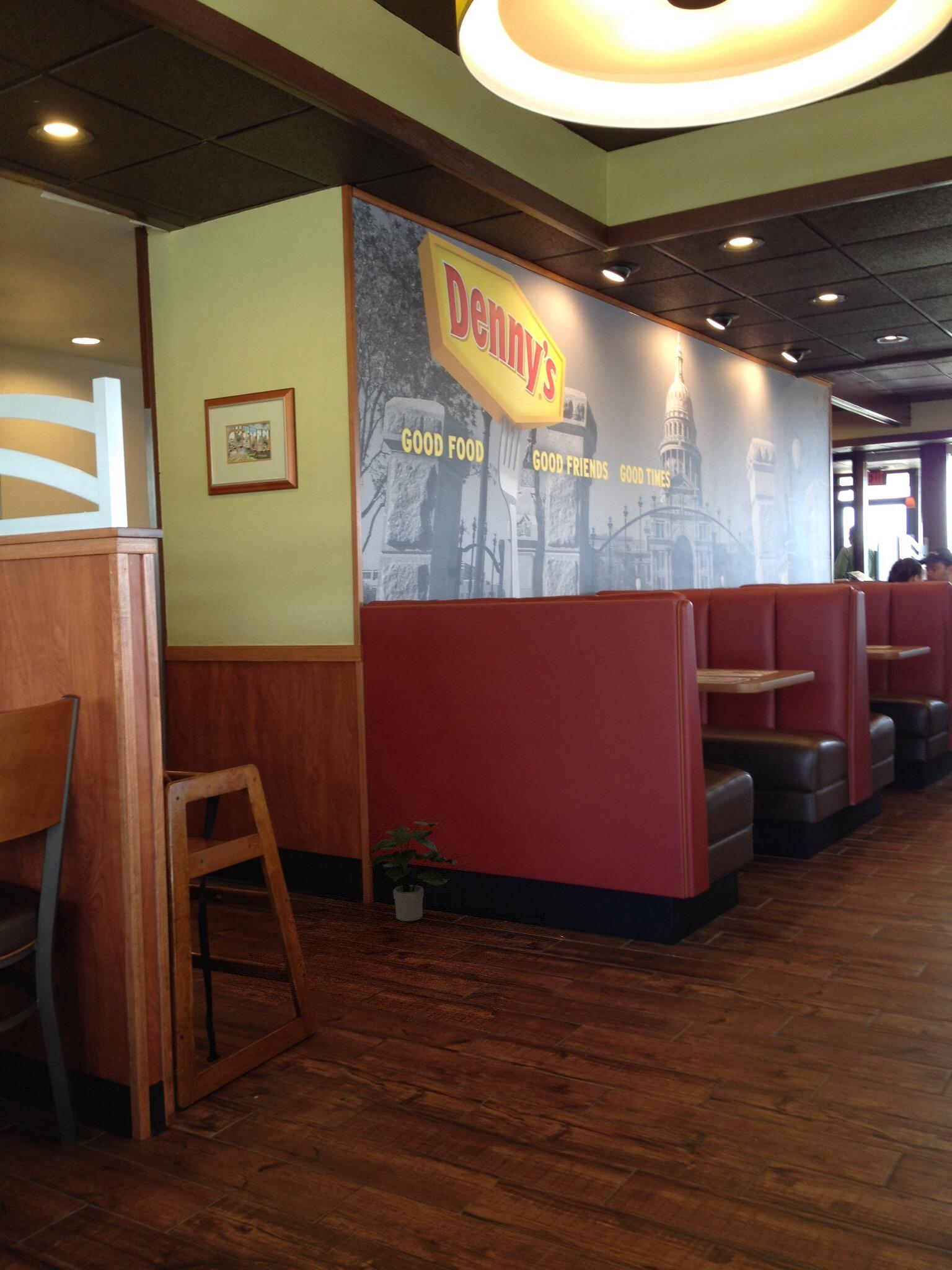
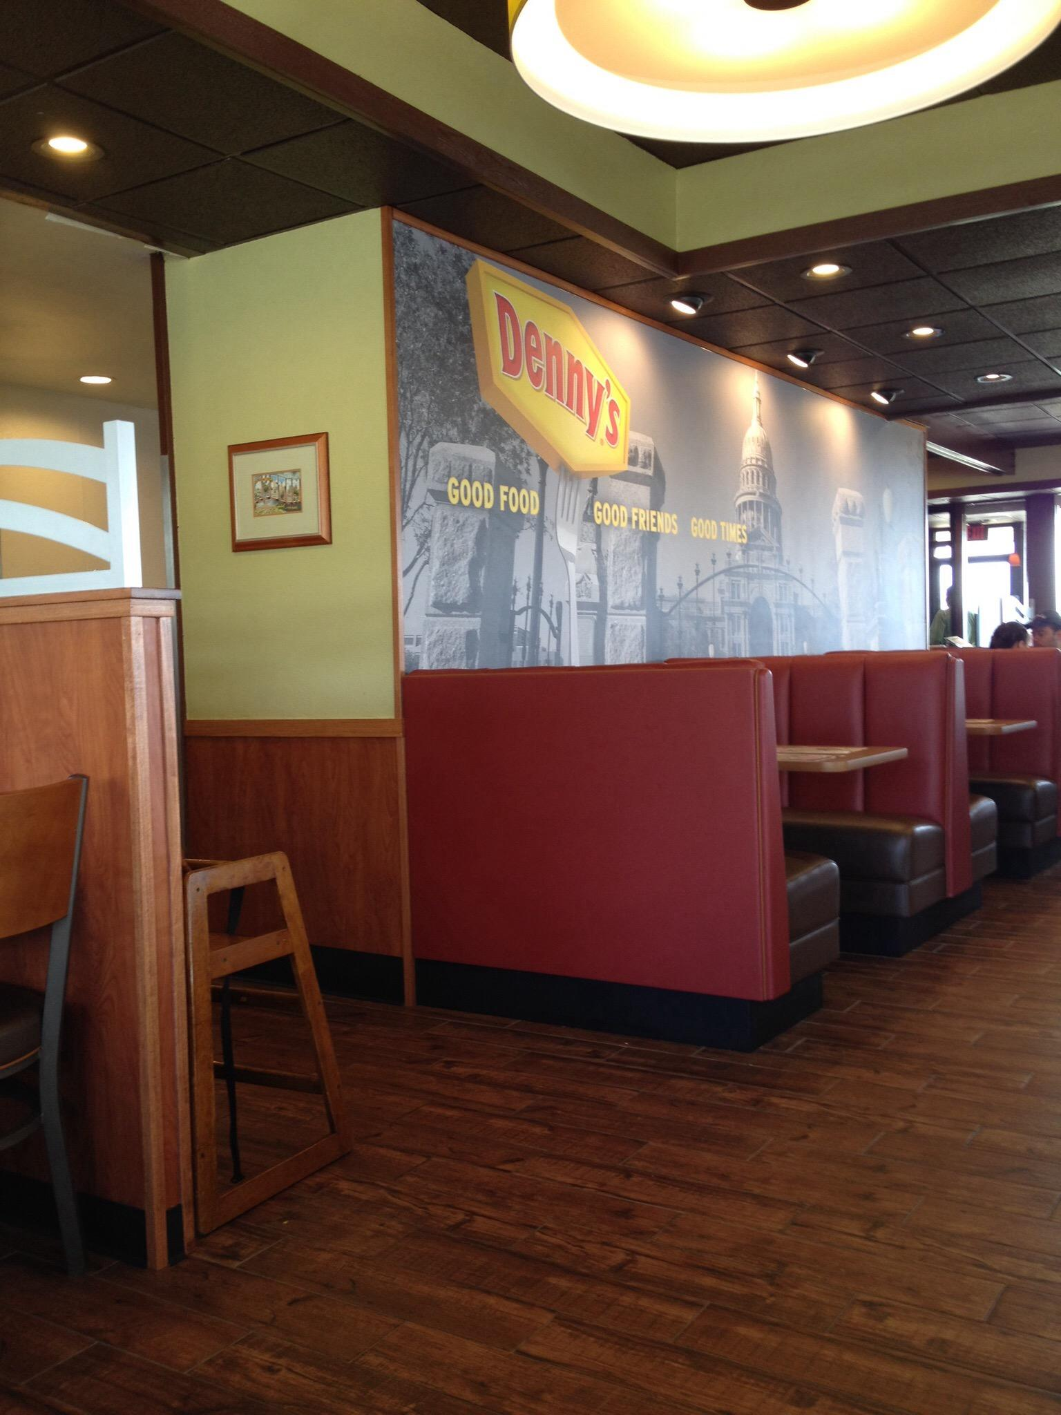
- potted plant [369,820,458,922]
